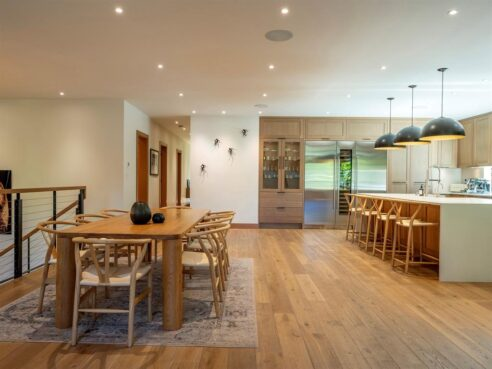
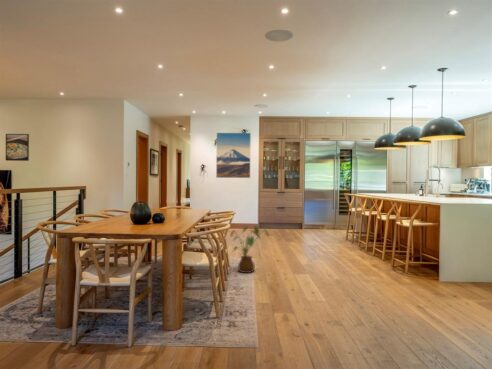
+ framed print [5,133,30,162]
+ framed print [215,132,252,179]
+ house plant [229,224,270,274]
